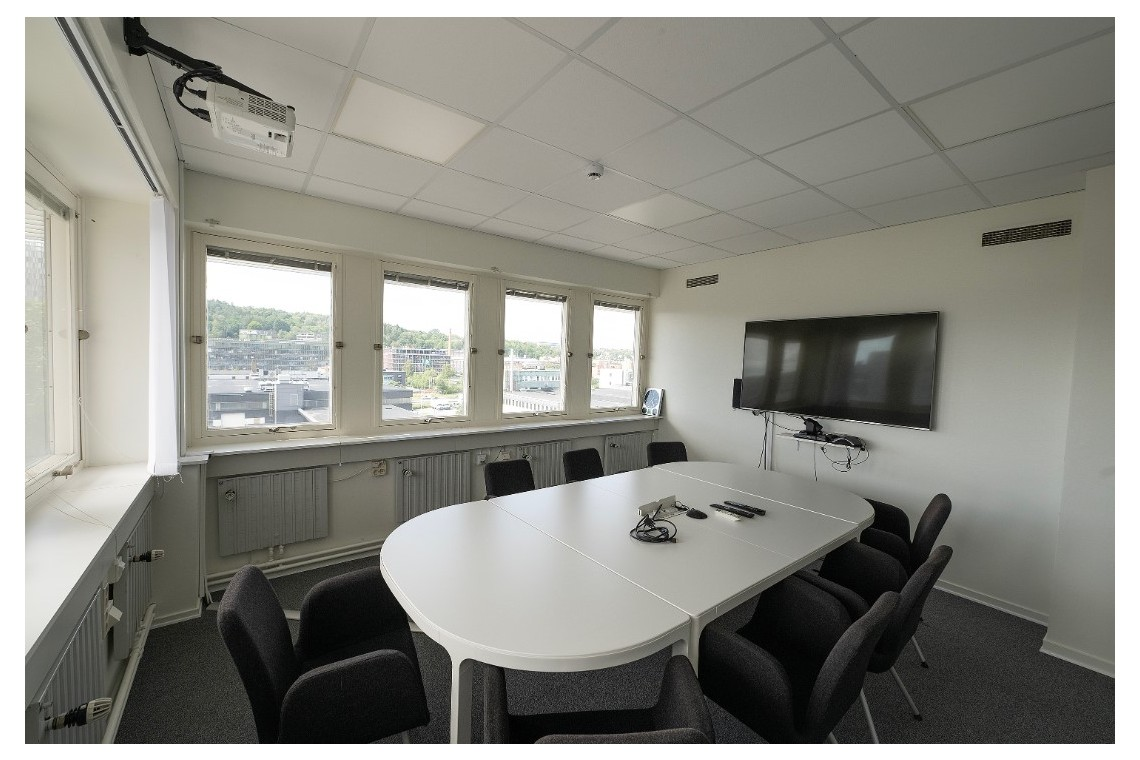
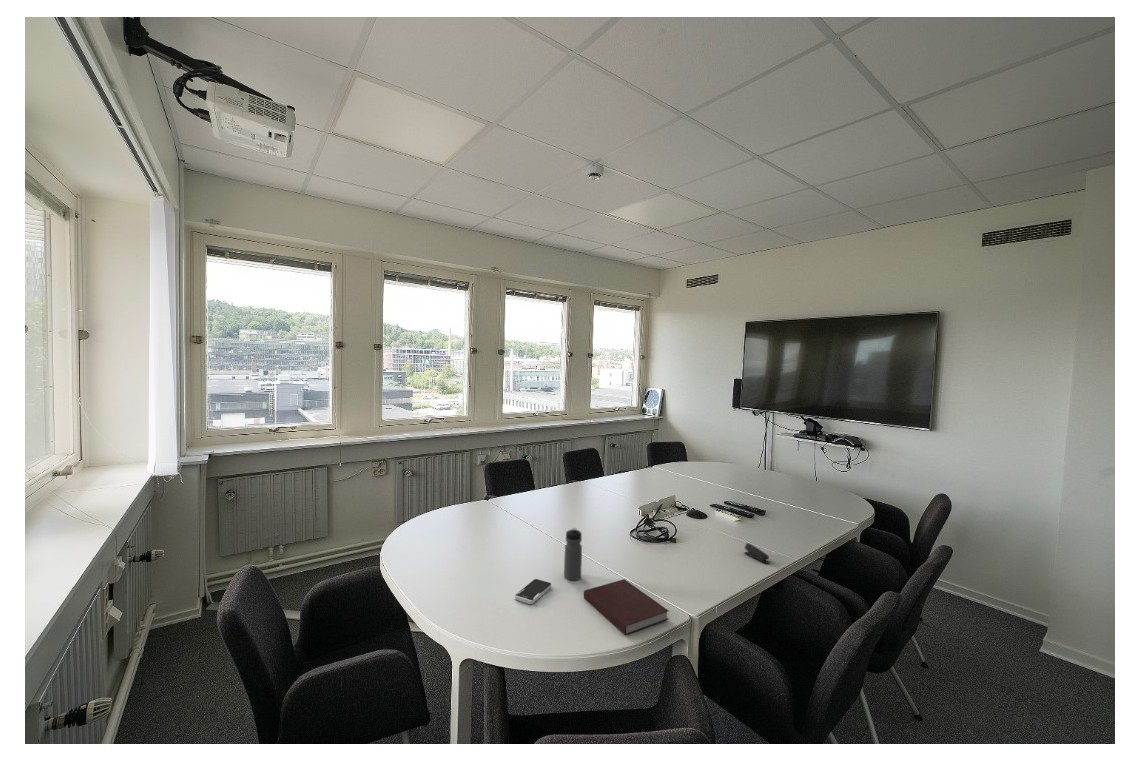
+ water bottle [563,527,583,581]
+ smartphone [514,578,552,605]
+ stapler [743,542,771,564]
+ notebook [583,578,670,636]
